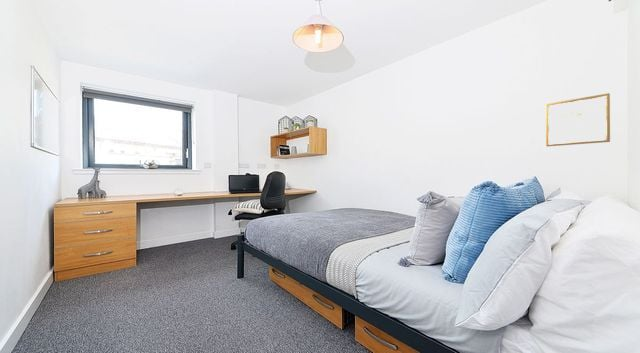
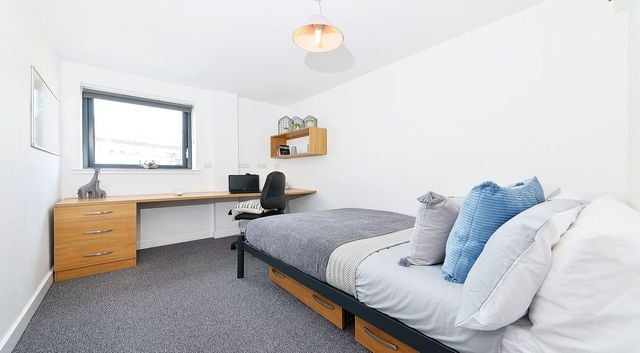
- wall art [545,92,611,147]
